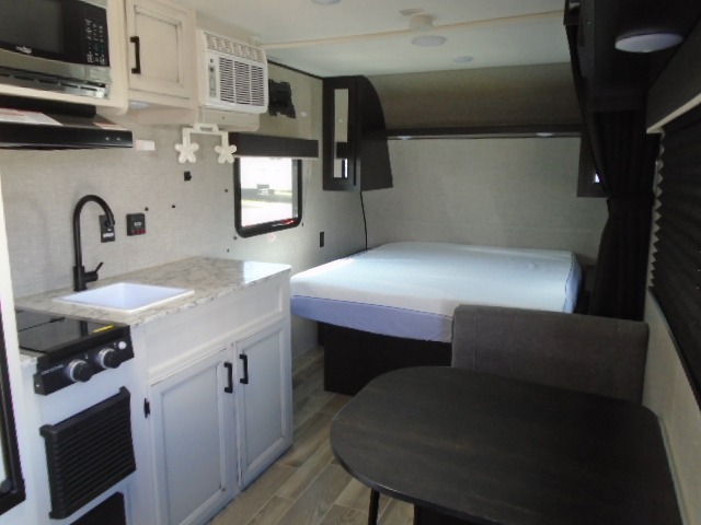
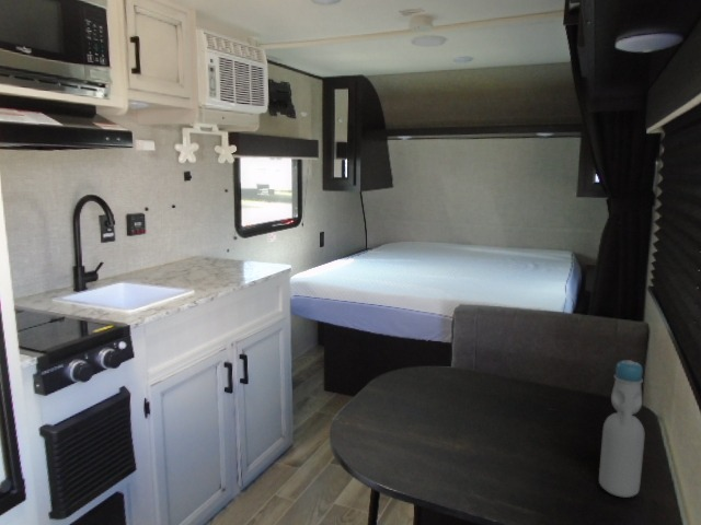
+ bottle [598,359,645,499]
